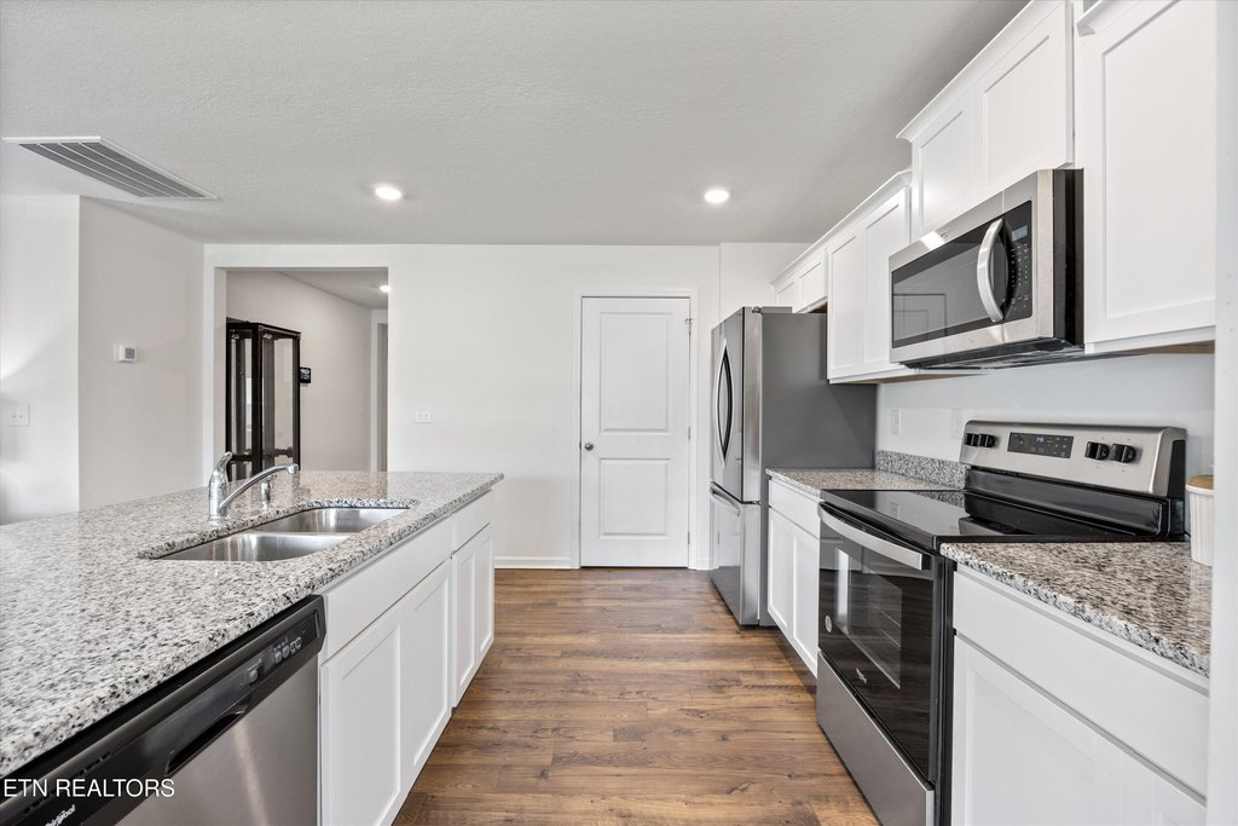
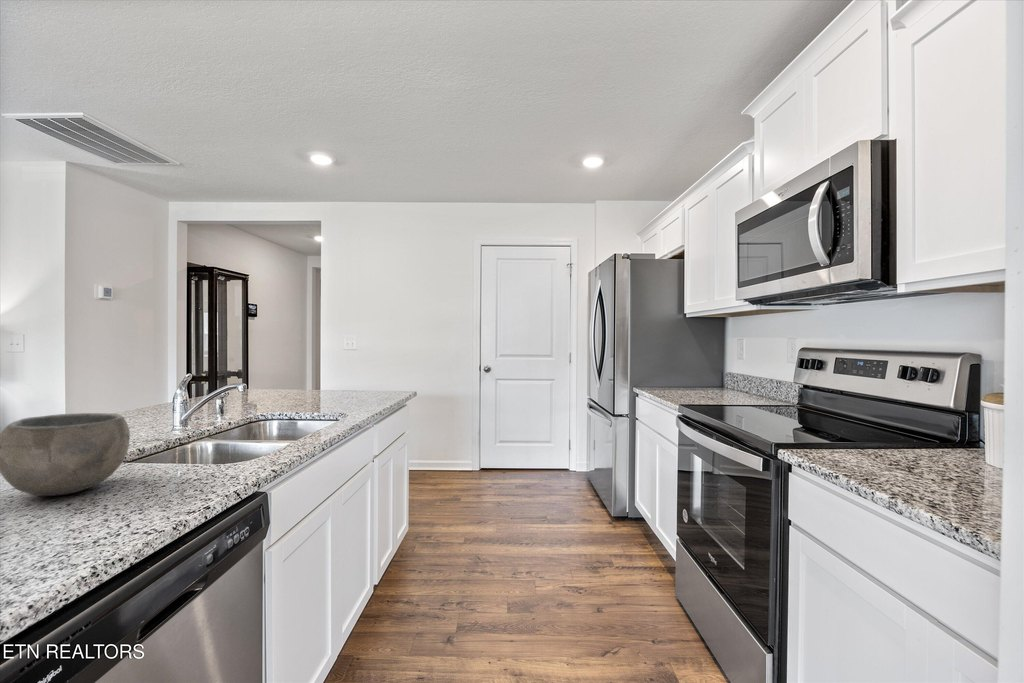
+ bowl [0,412,131,497]
